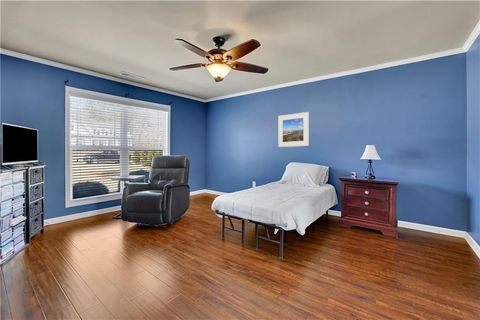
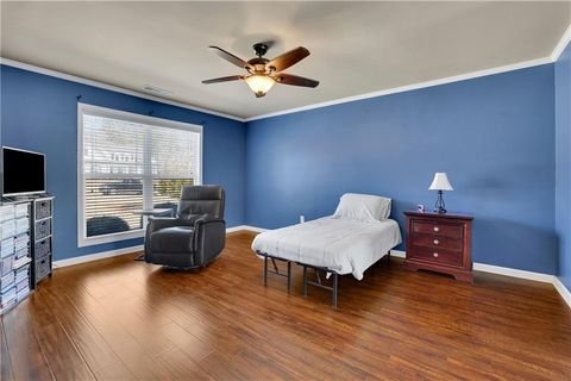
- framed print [277,111,310,148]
